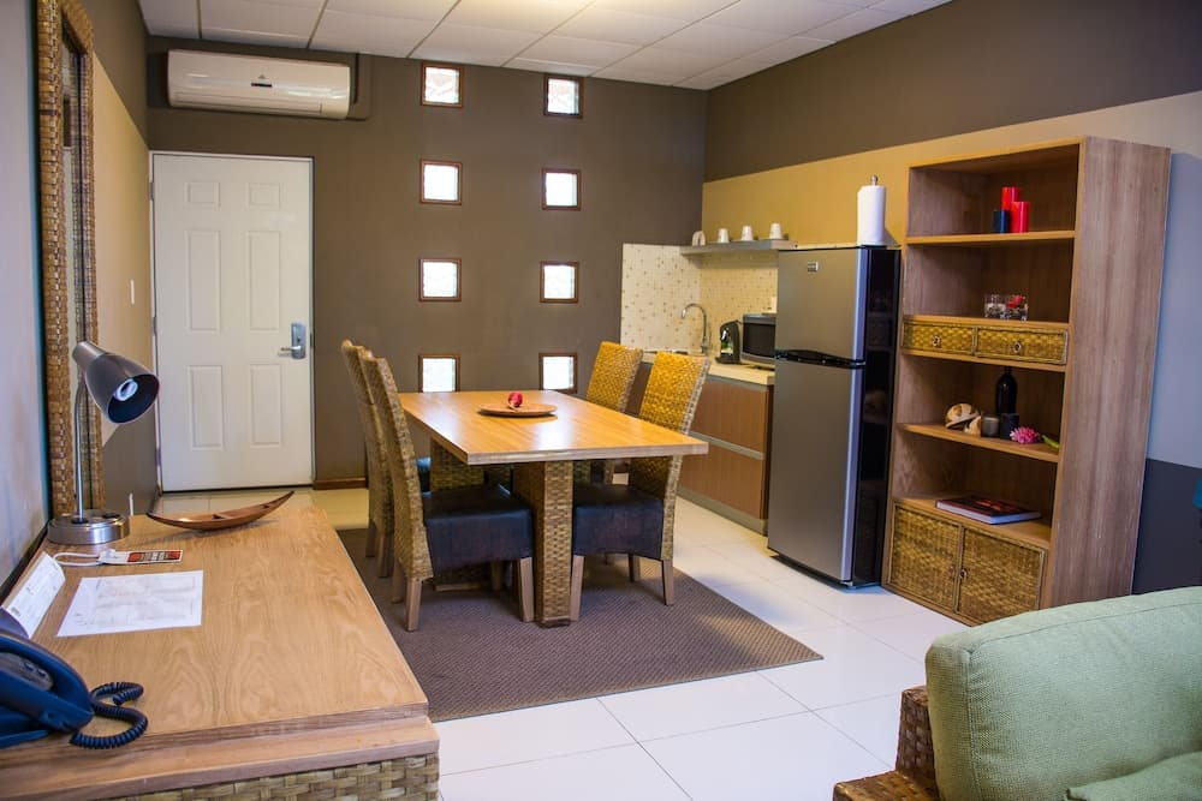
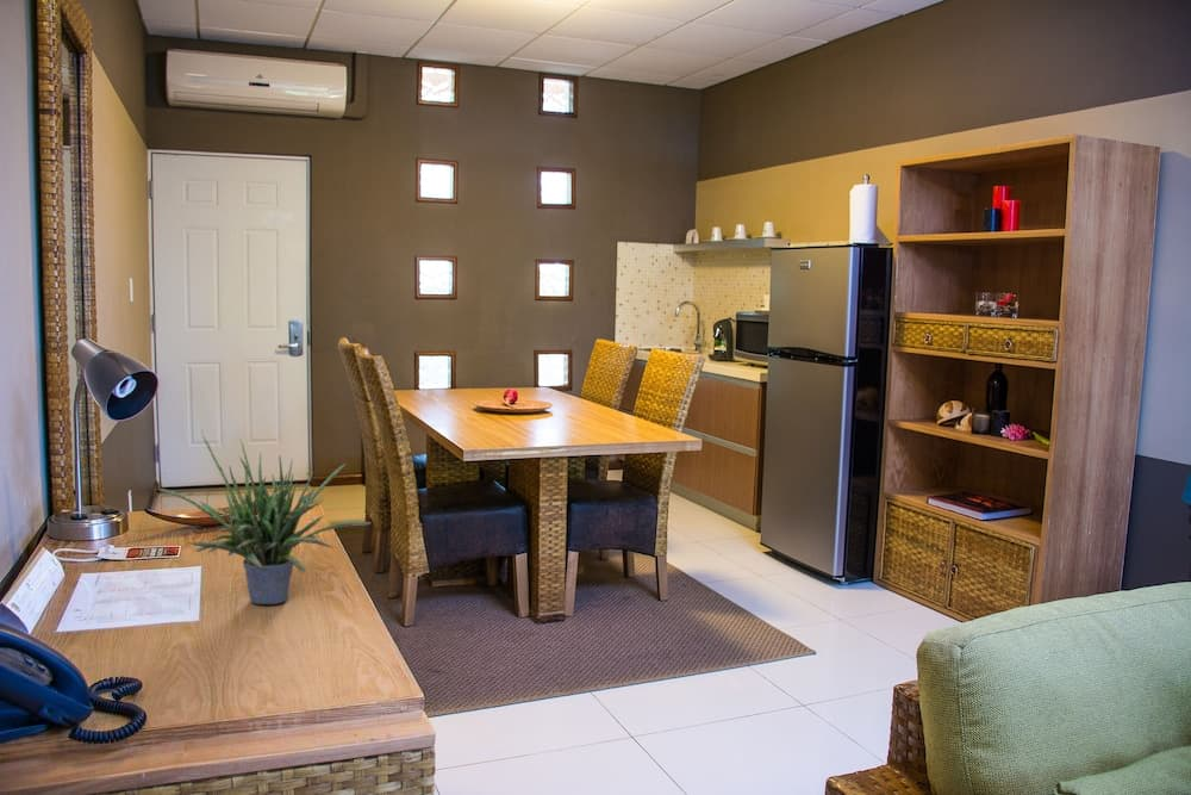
+ potted plant [157,428,372,605]
